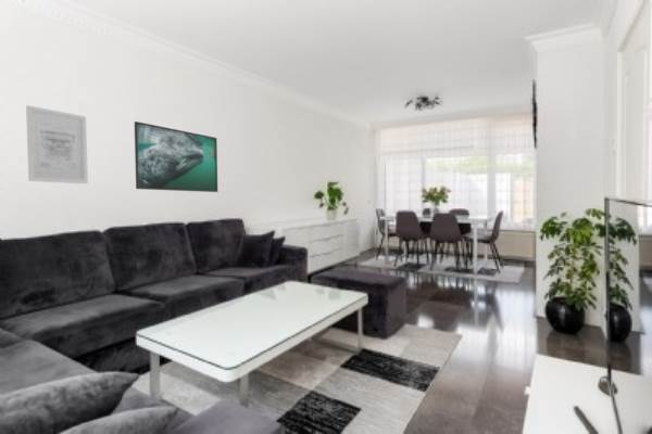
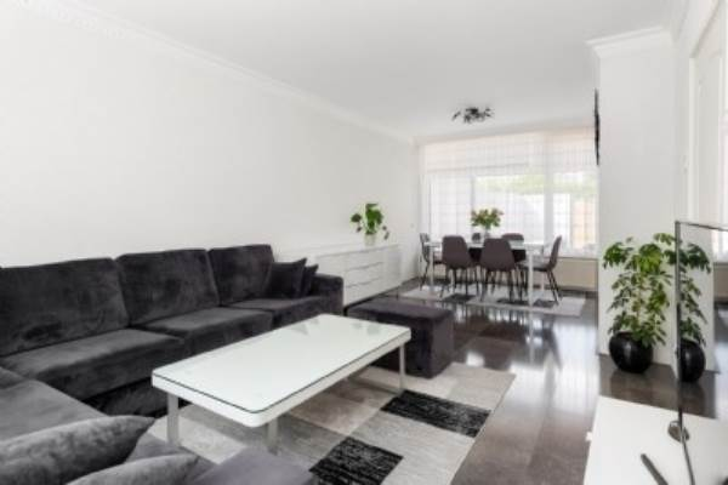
- wall art [25,104,89,184]
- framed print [134,120,218,193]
